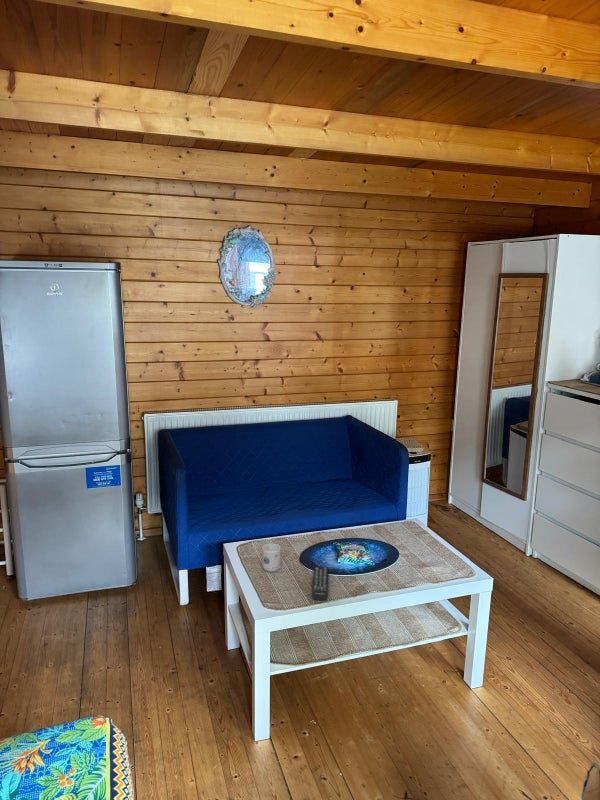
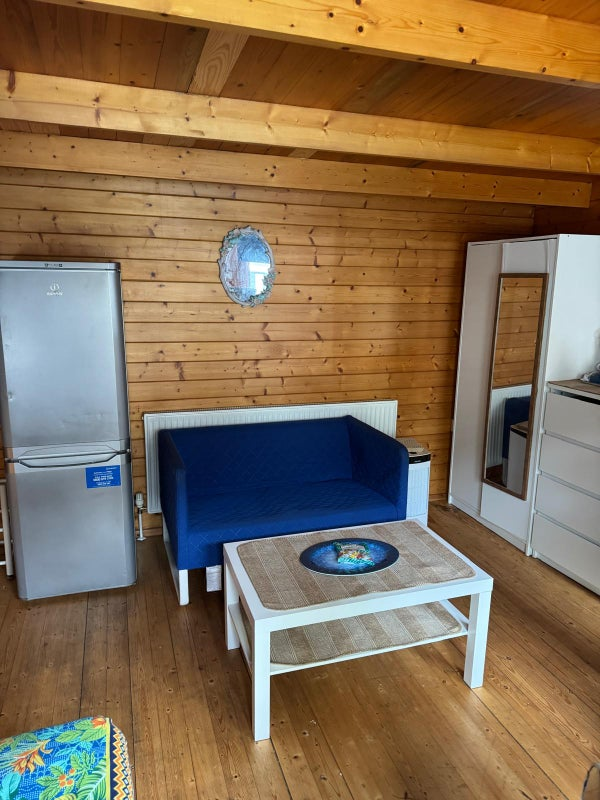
- mug [261,543,282,573]
- remote control [311,566,329,601]
